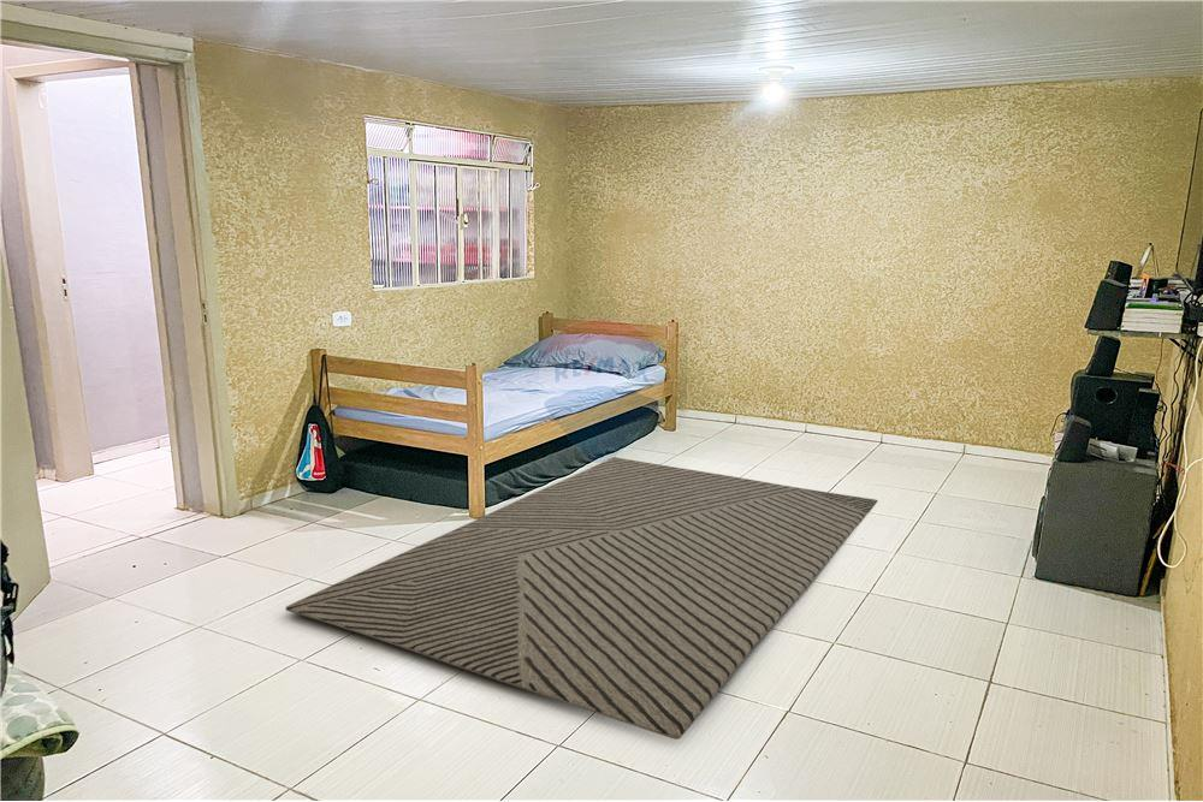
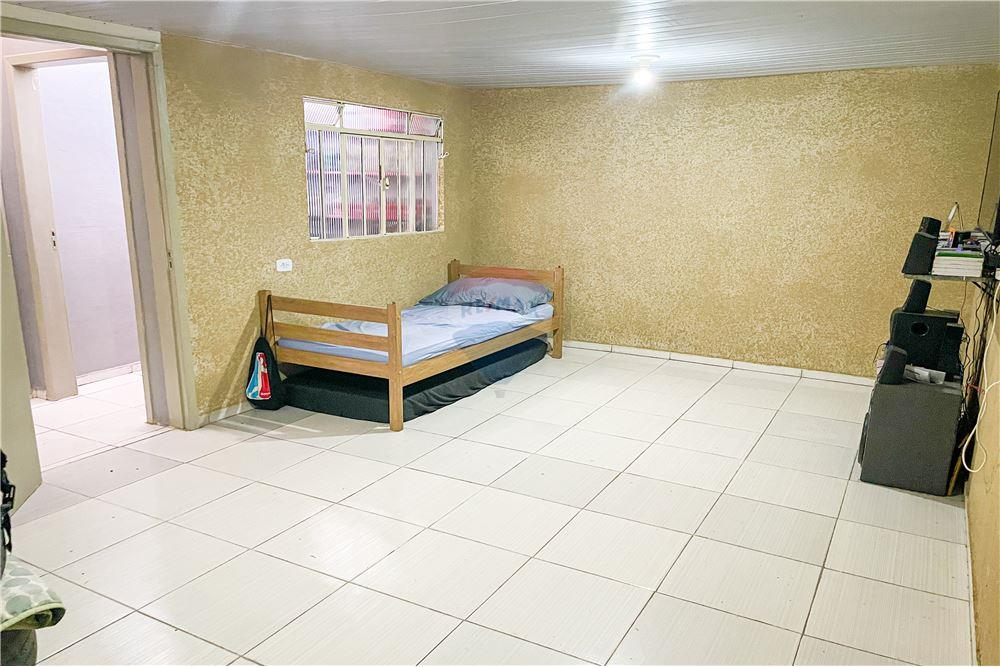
- rug [284,456,879,741]
